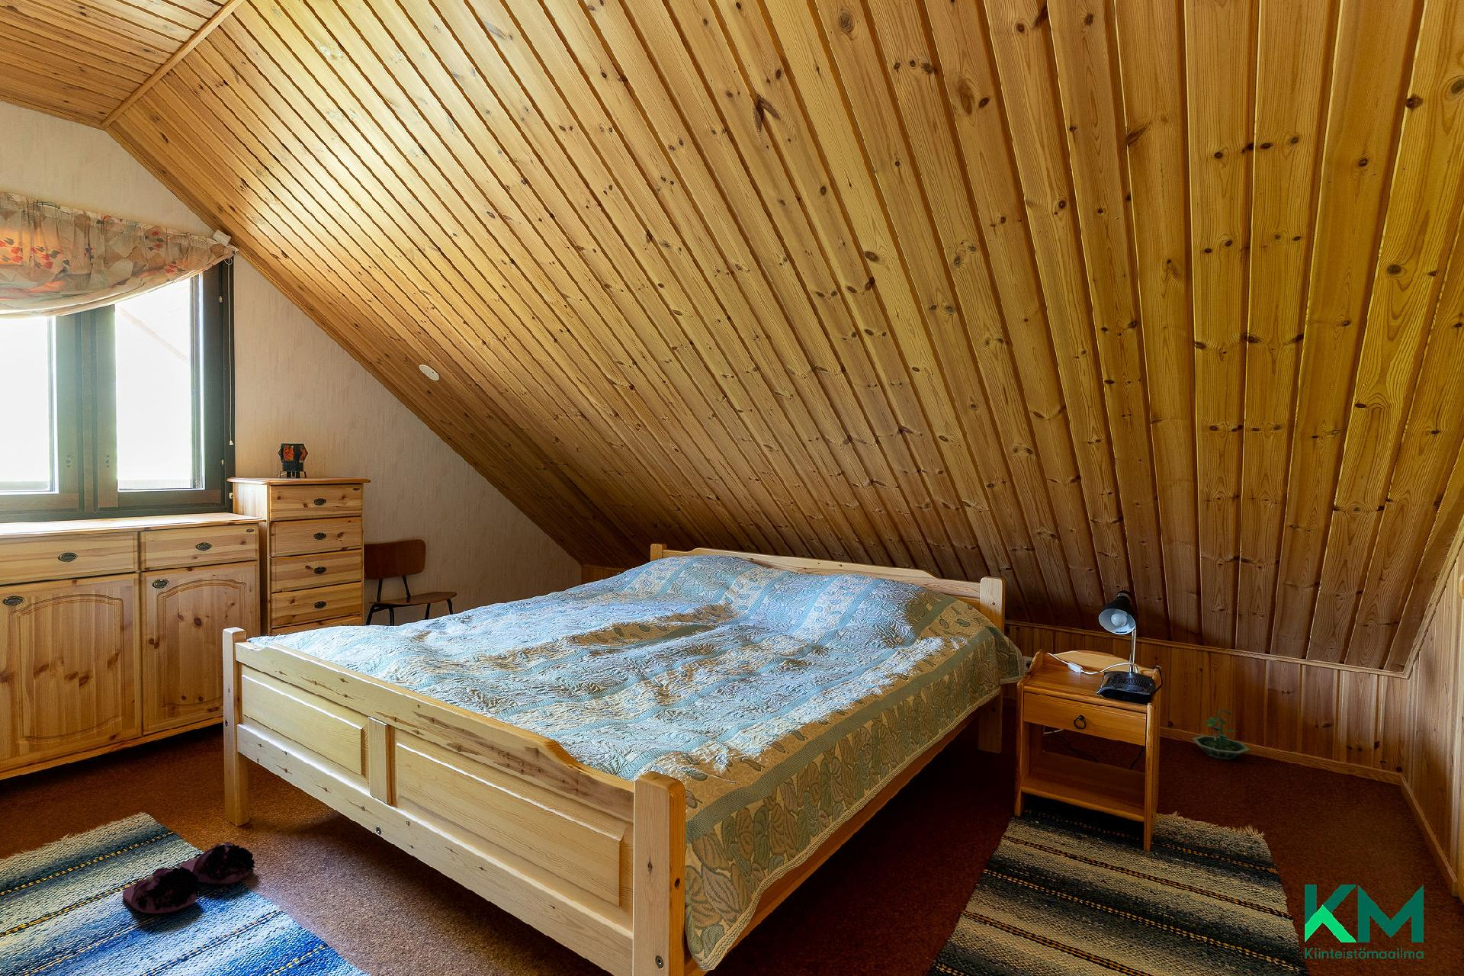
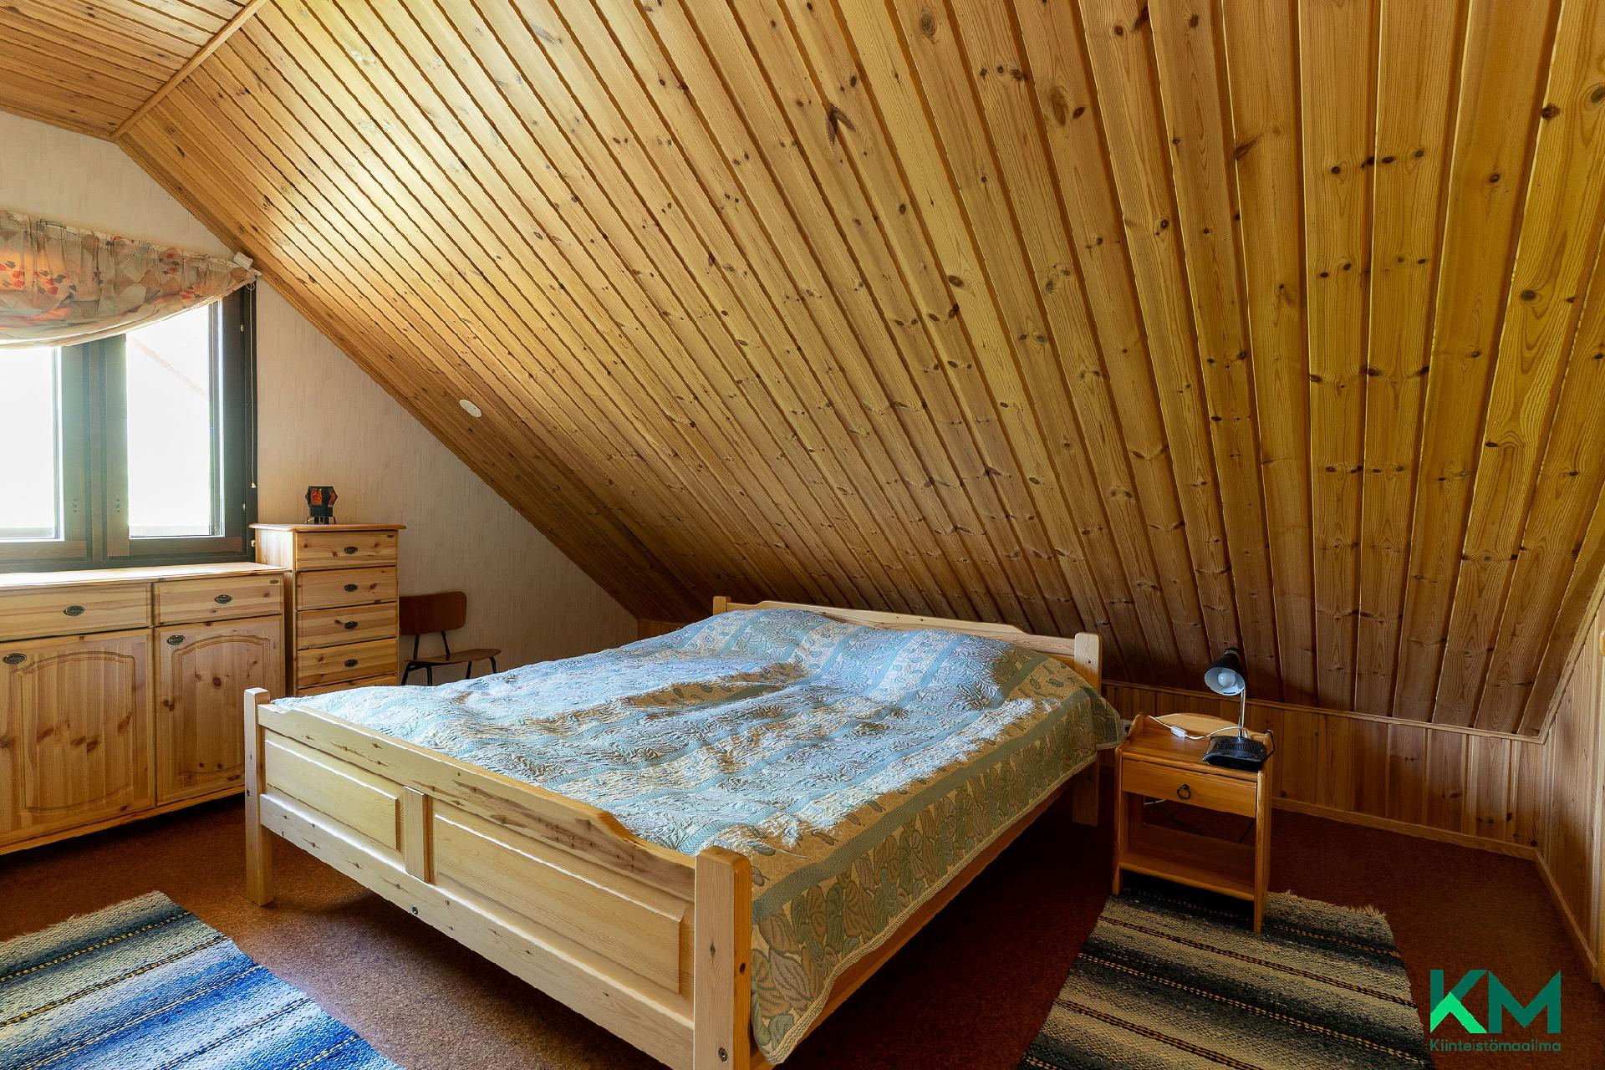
- terrarium [1192,708,1250,761]
- slippers [122,841,256,915]
